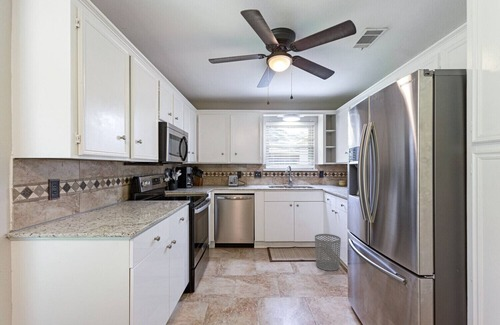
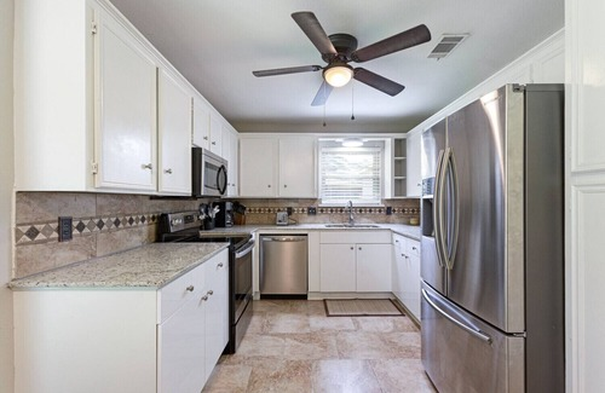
- waste bin [314,233,342,272]
